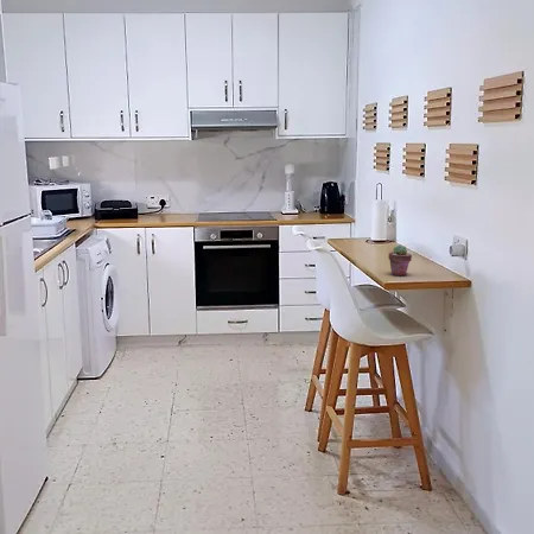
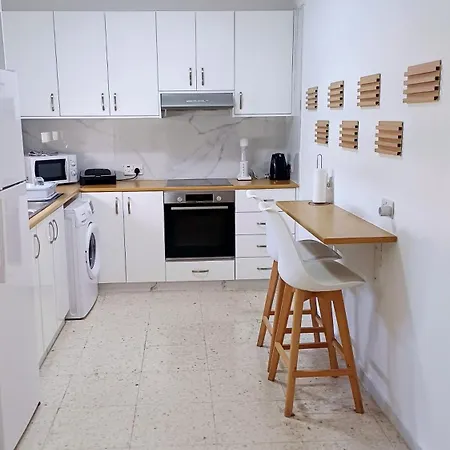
- potted succulent [388,243,413,276]
